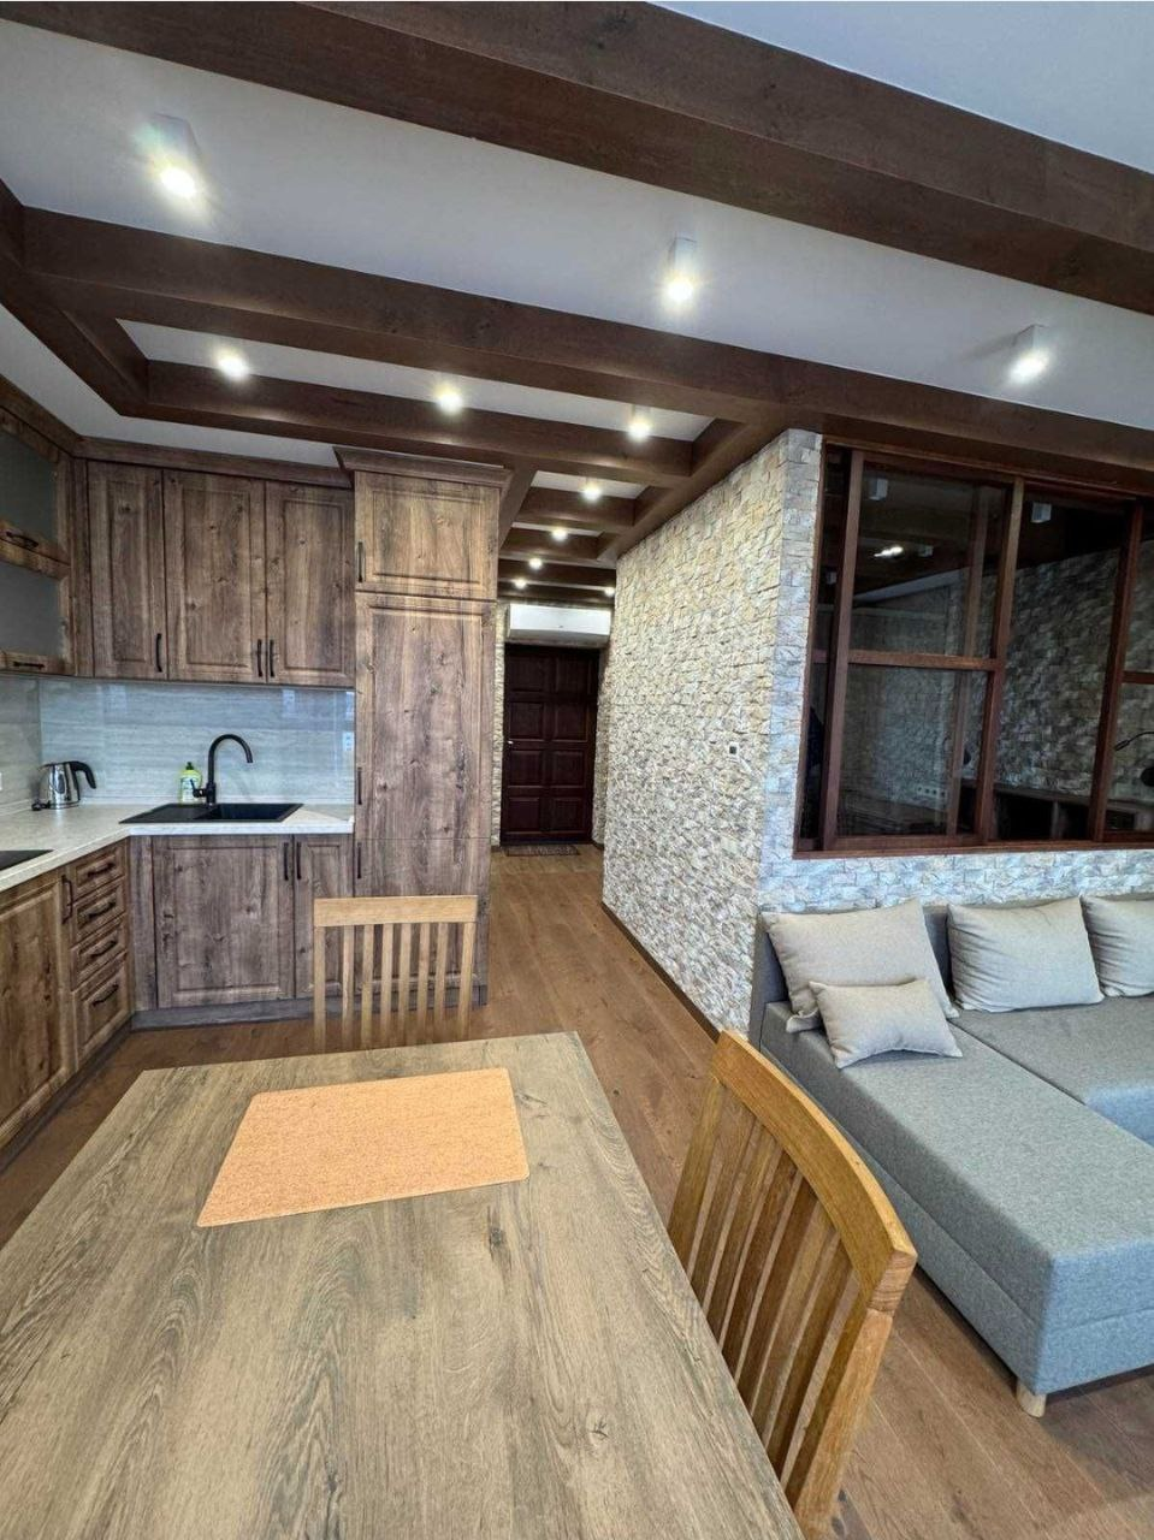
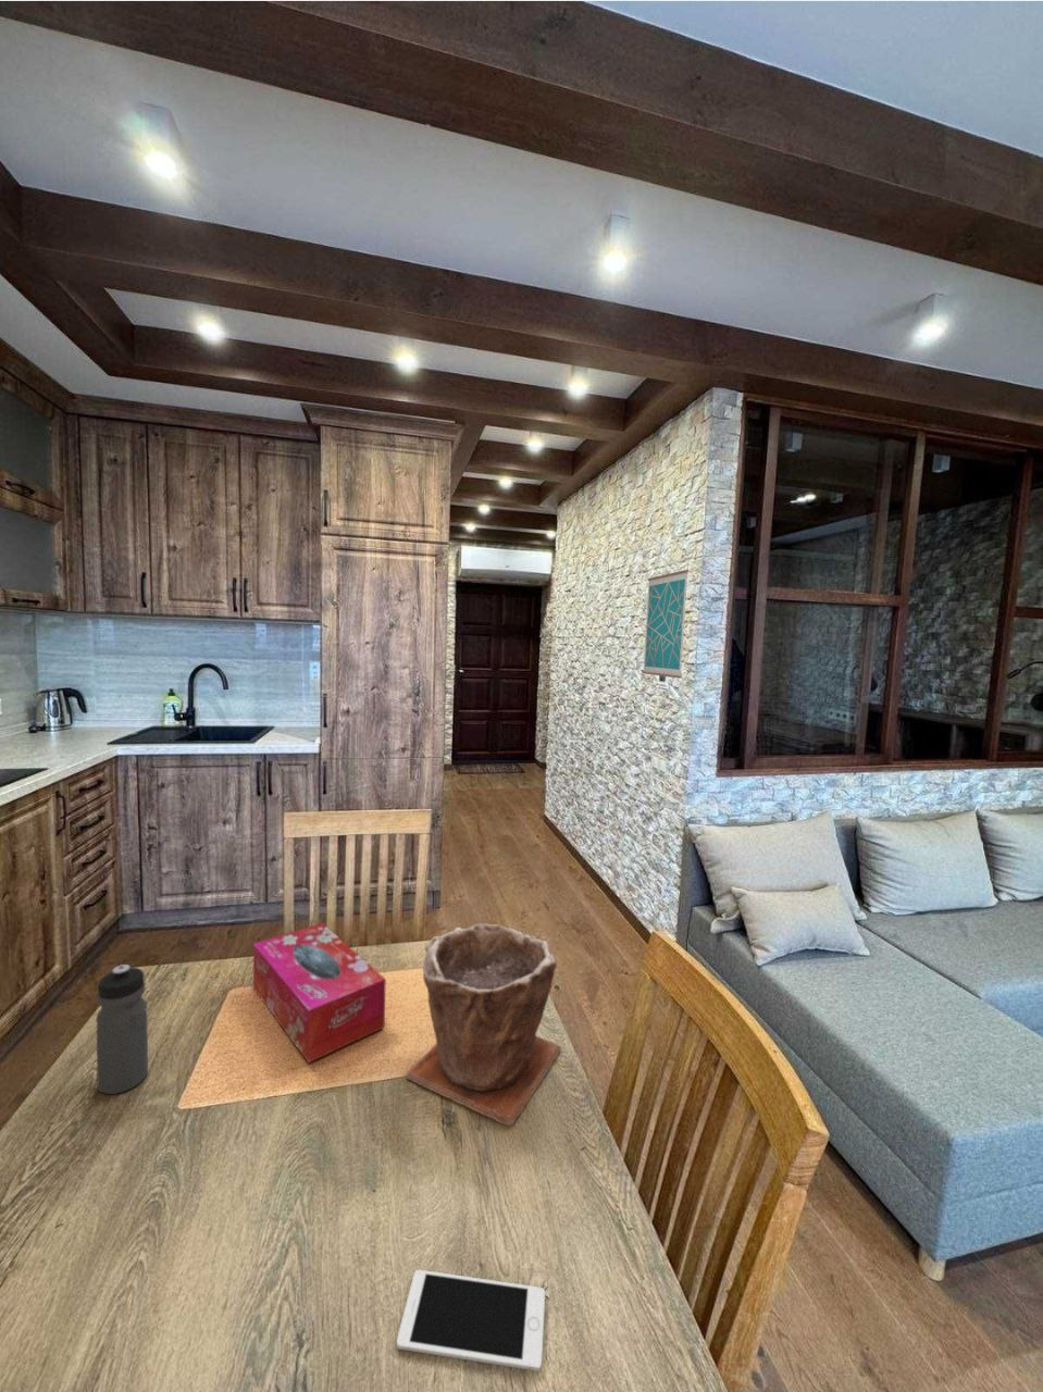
+ tissue box [252,922,387,1063]
+ cell phone [396,1269,546,1372]
+ wall art [642,568,689,680]
+ water bottle [94,964,149,1095]
+ plant pot [404,922,562,1127]
